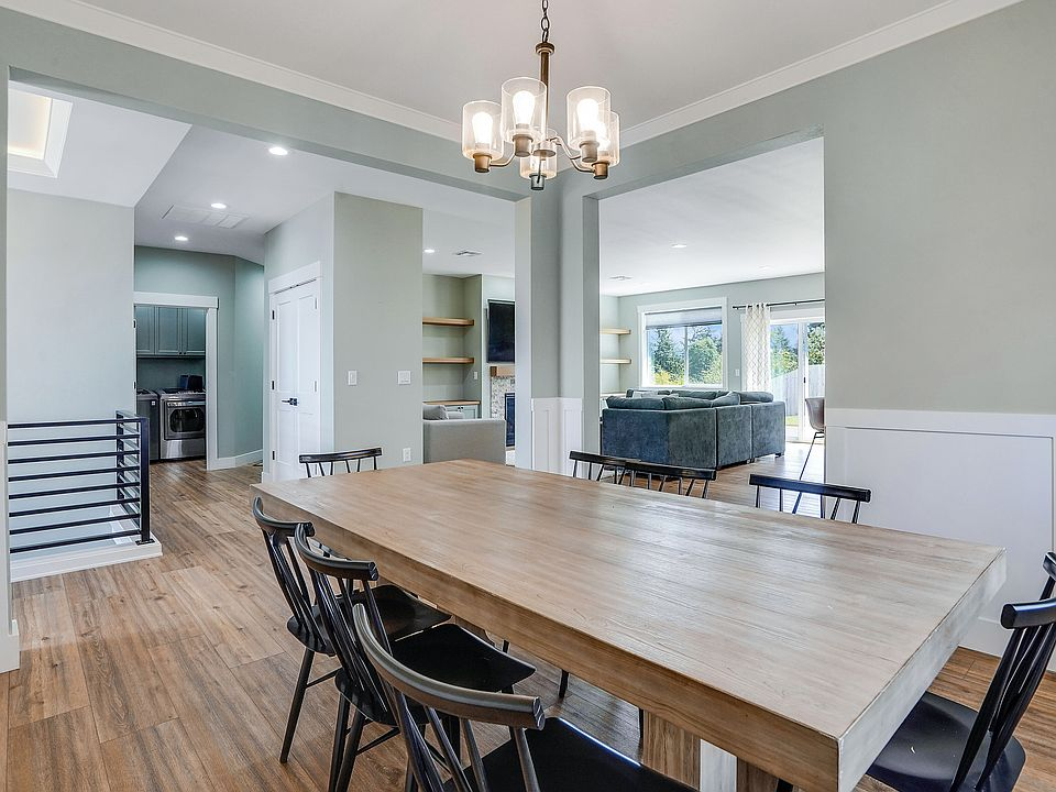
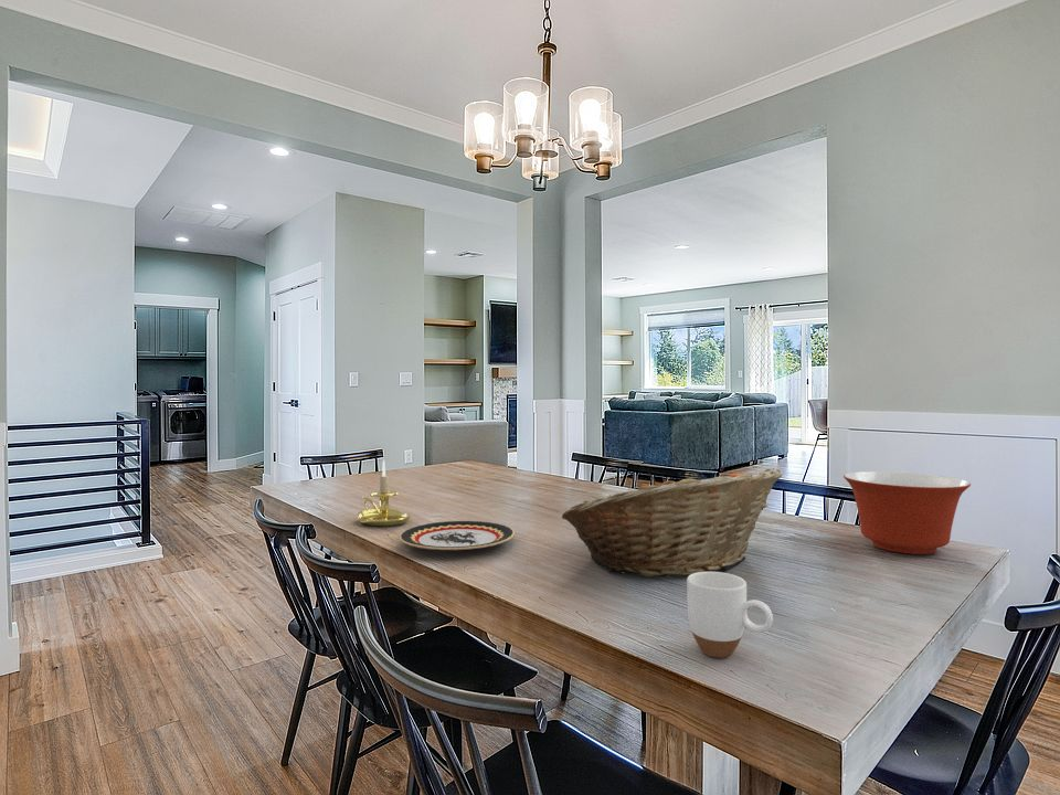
+ mixing bowl [842,470,972,555]
+ fruit basket [561,467,783,579]
+ plate [398,520,516,551]
+ mug [686,572,774,659]
+ candle holder [356,458,412,527]
